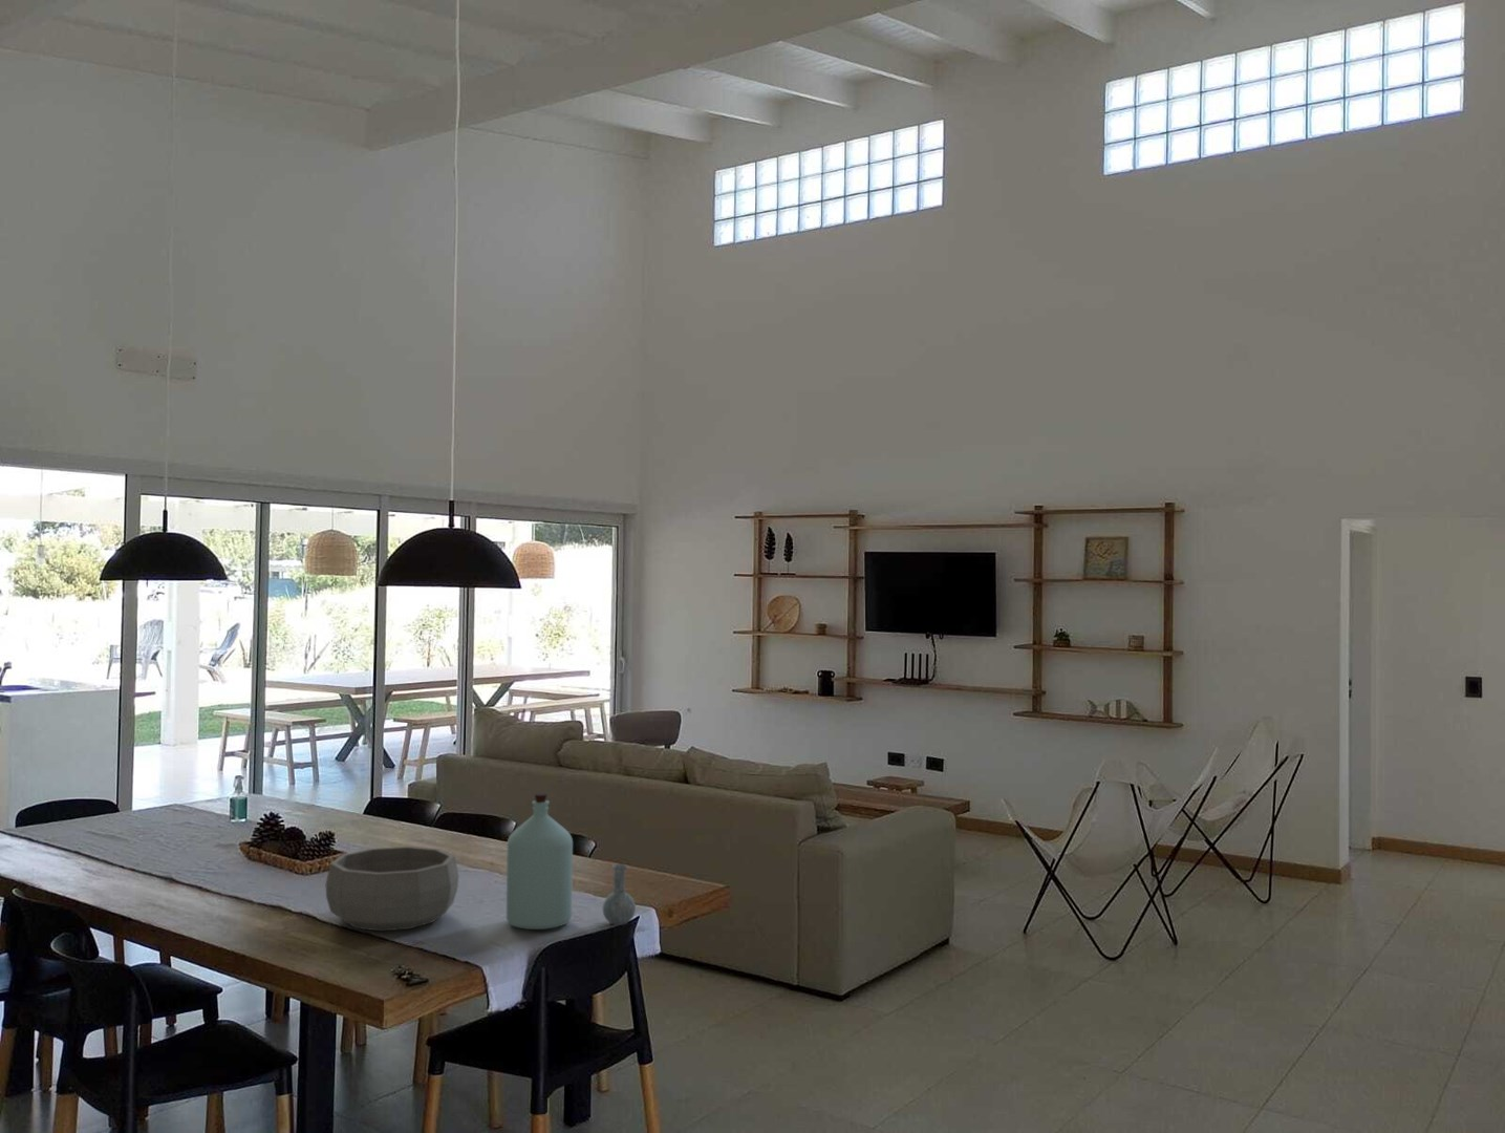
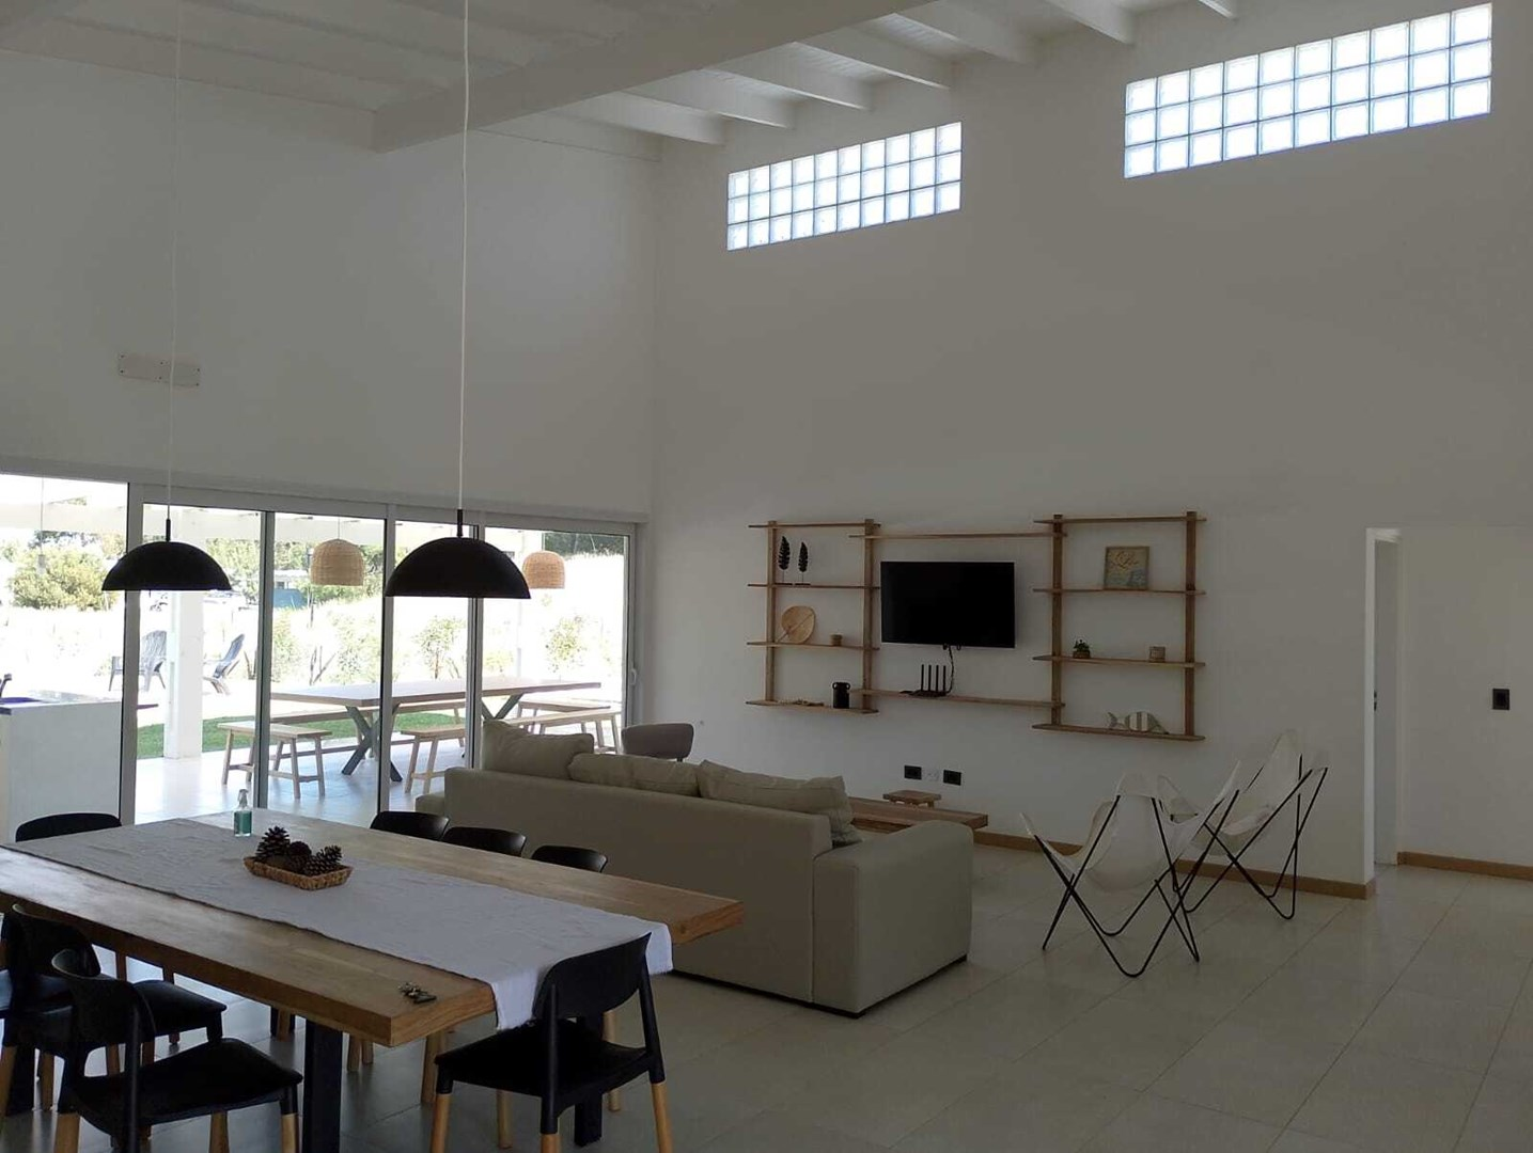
- decorative bowl [325,845,459,932]
- bottle [506,793,637,931]
